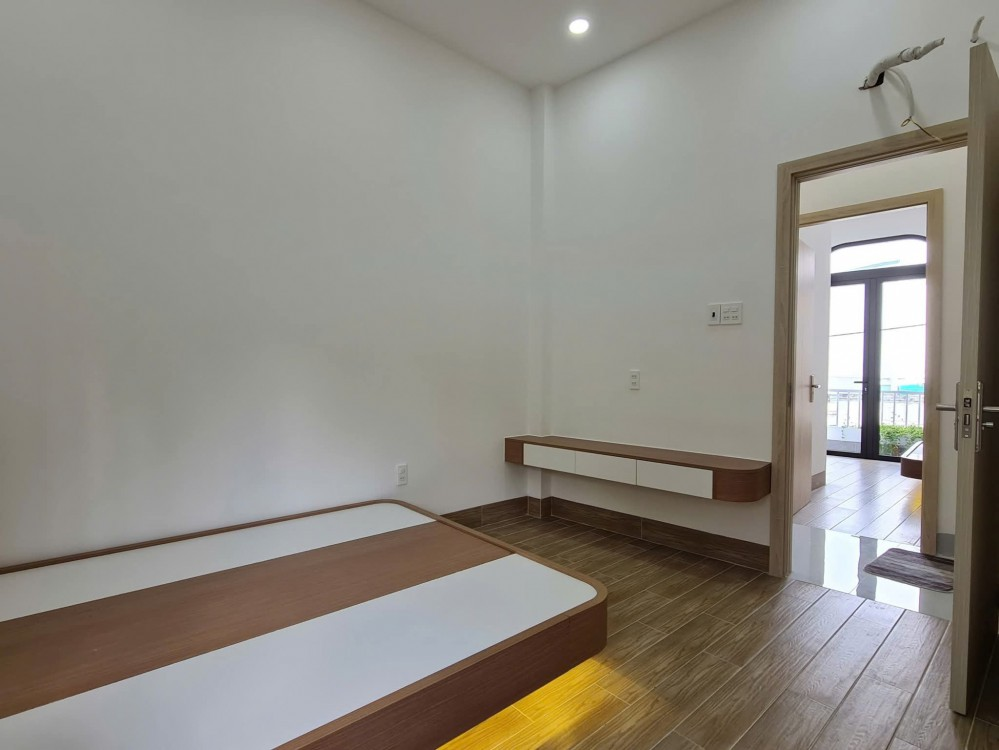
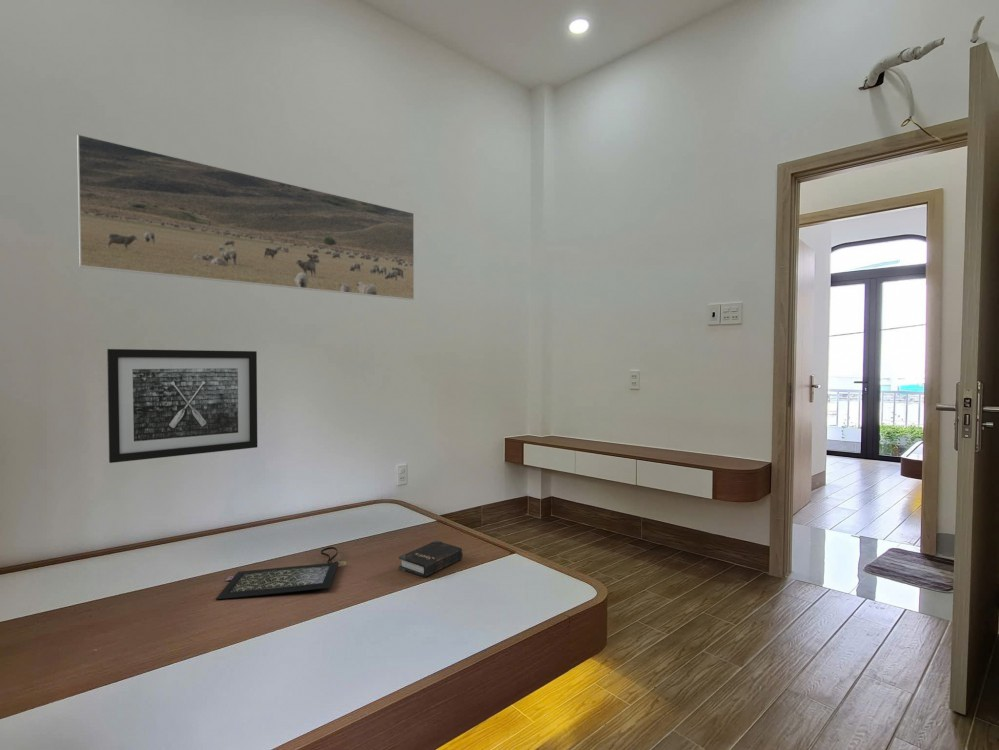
+ clutch bag [215,546,347,601]
+ hardback book [398,539,464,579]
+ wall art [106,348,258,464]
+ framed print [76,133,415,301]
